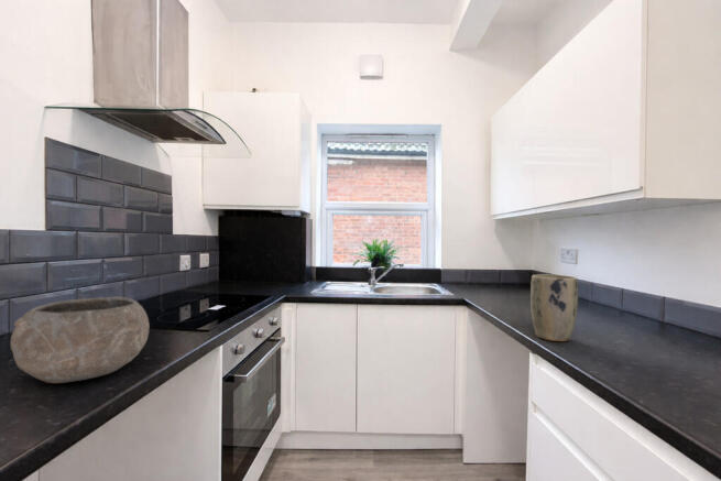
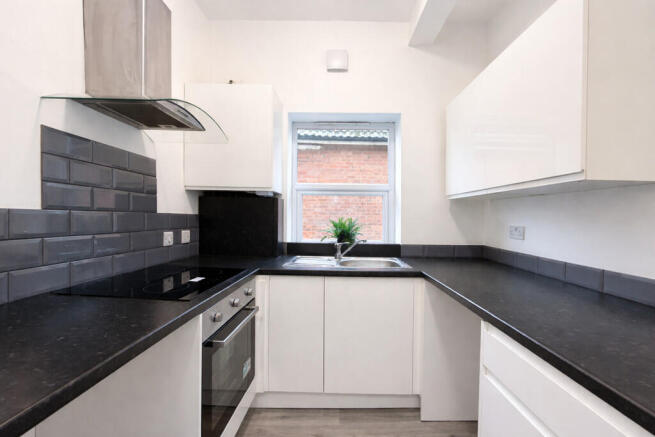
- bowl [9,296,151,384]
- plant pot [529,273,579,342]
